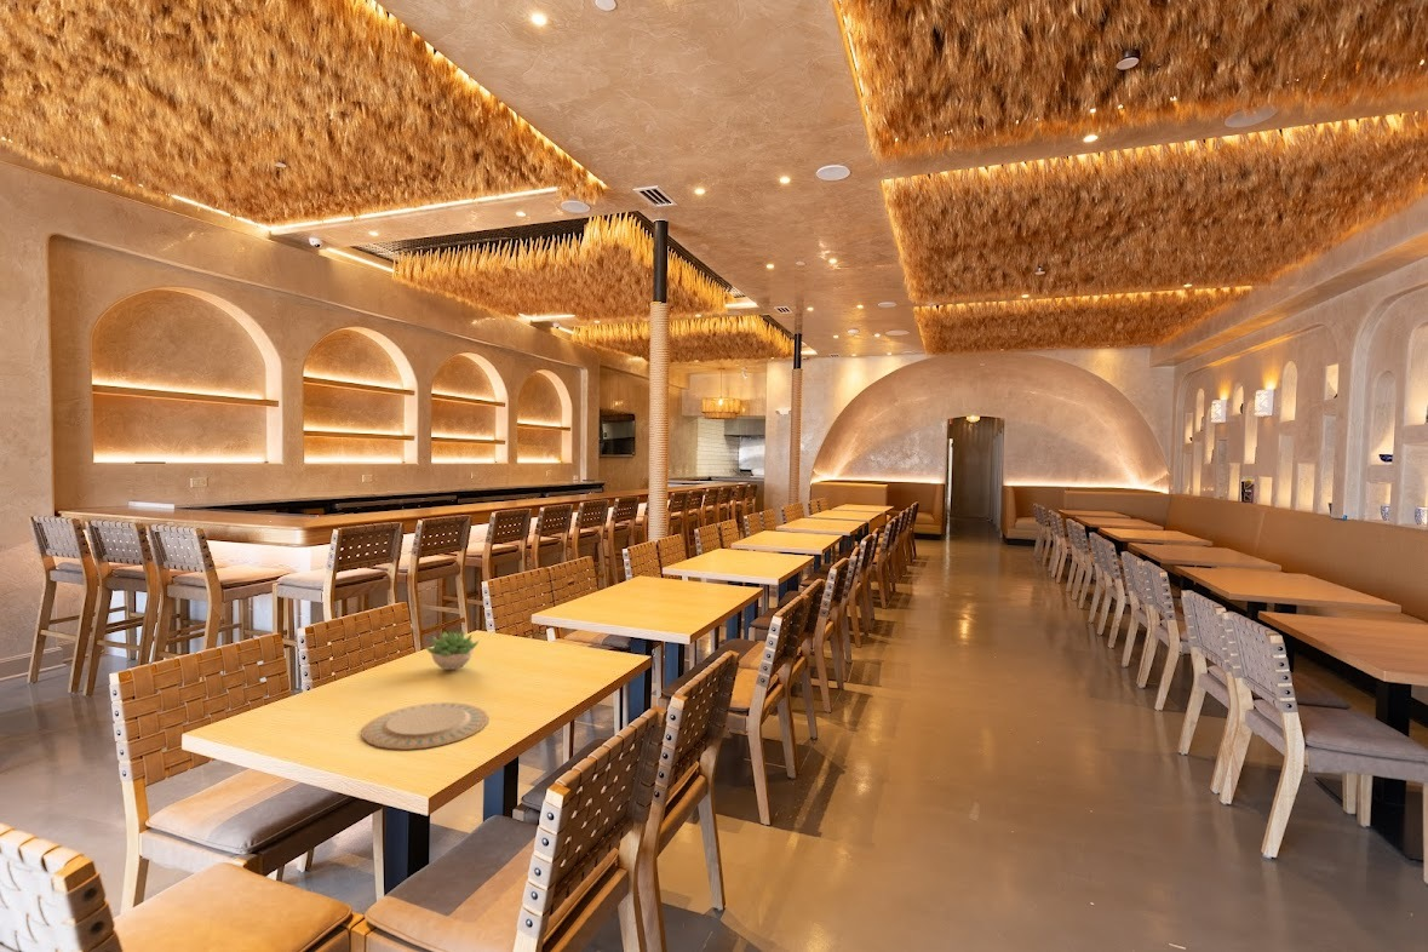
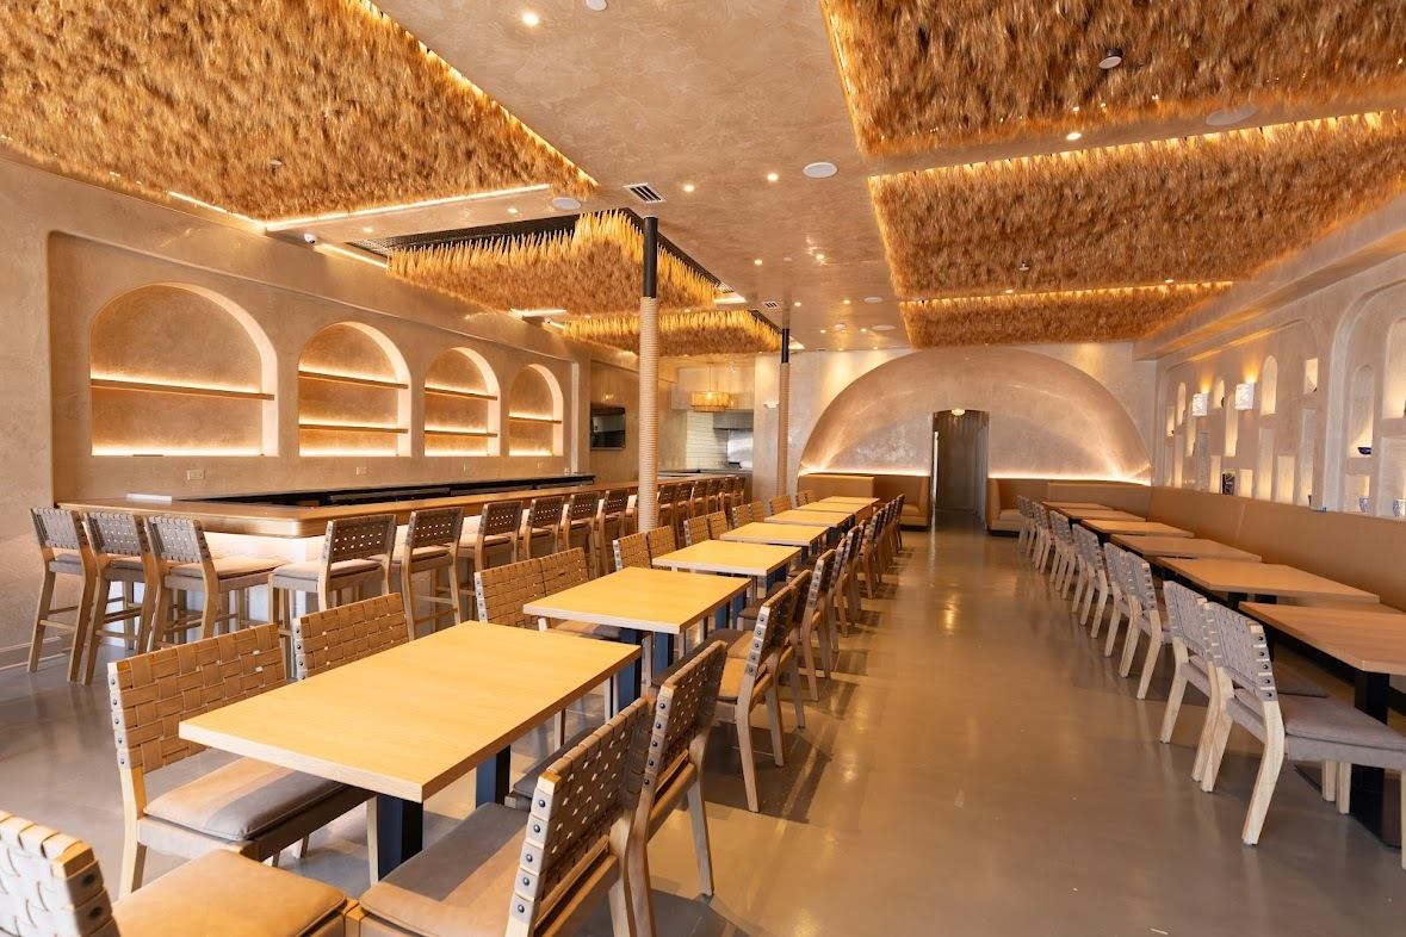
- succulent plant [424,630,481,671]
- chinaware [361,701,489,751]
